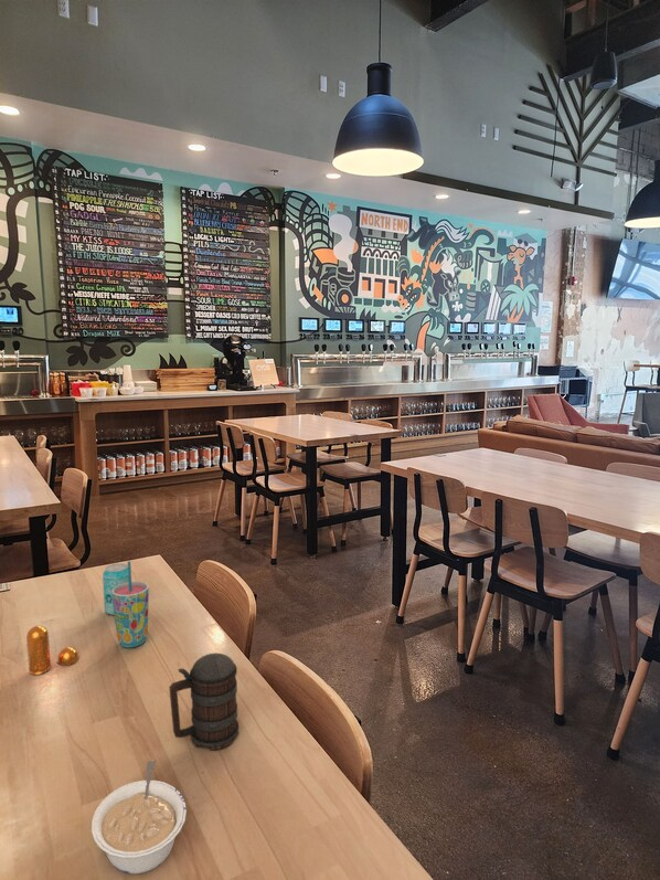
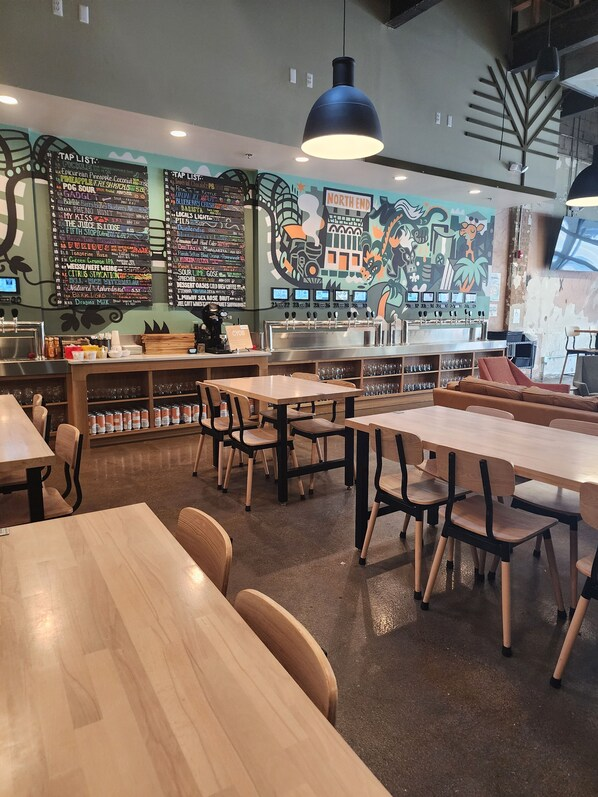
- beverage can [102,562,128,616]
- beer mug [168,653,239,752]
- cup [111,560,150,648]
- legume [91,760,188,876]
- pepper shaker [25,625,79,676]
